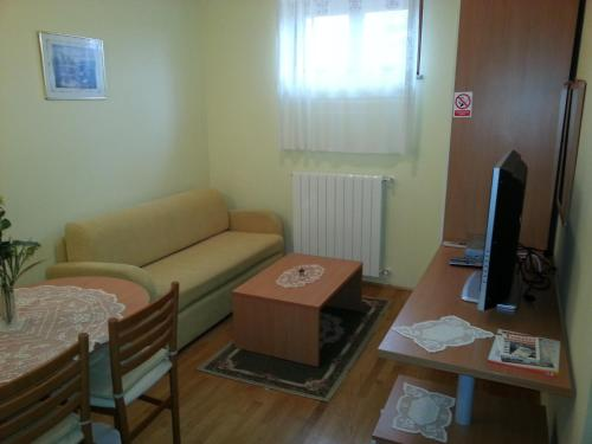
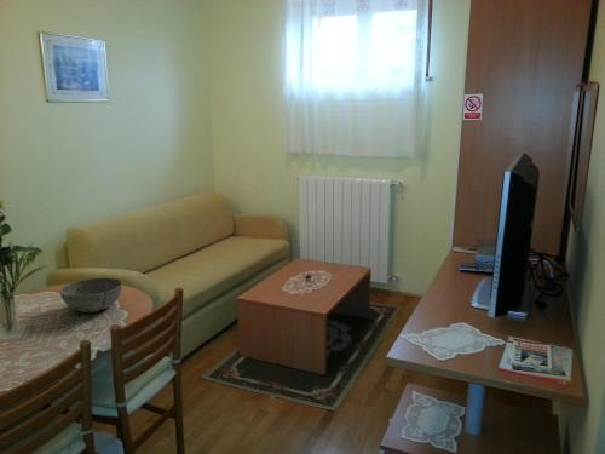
+ bowl [59,277,123,314]
